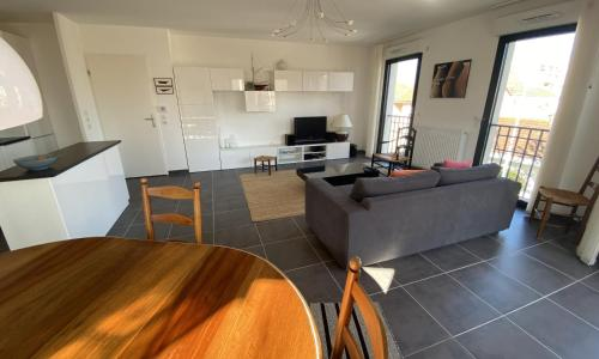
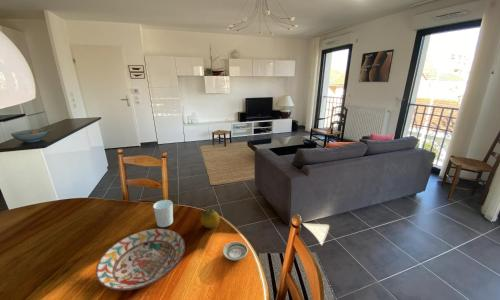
+ fruit [200,208,220,229]
+ saucer [222,241,249,262]
+ decorative bowl [95,228,186,291]
+ cup [152,199,174,228]
